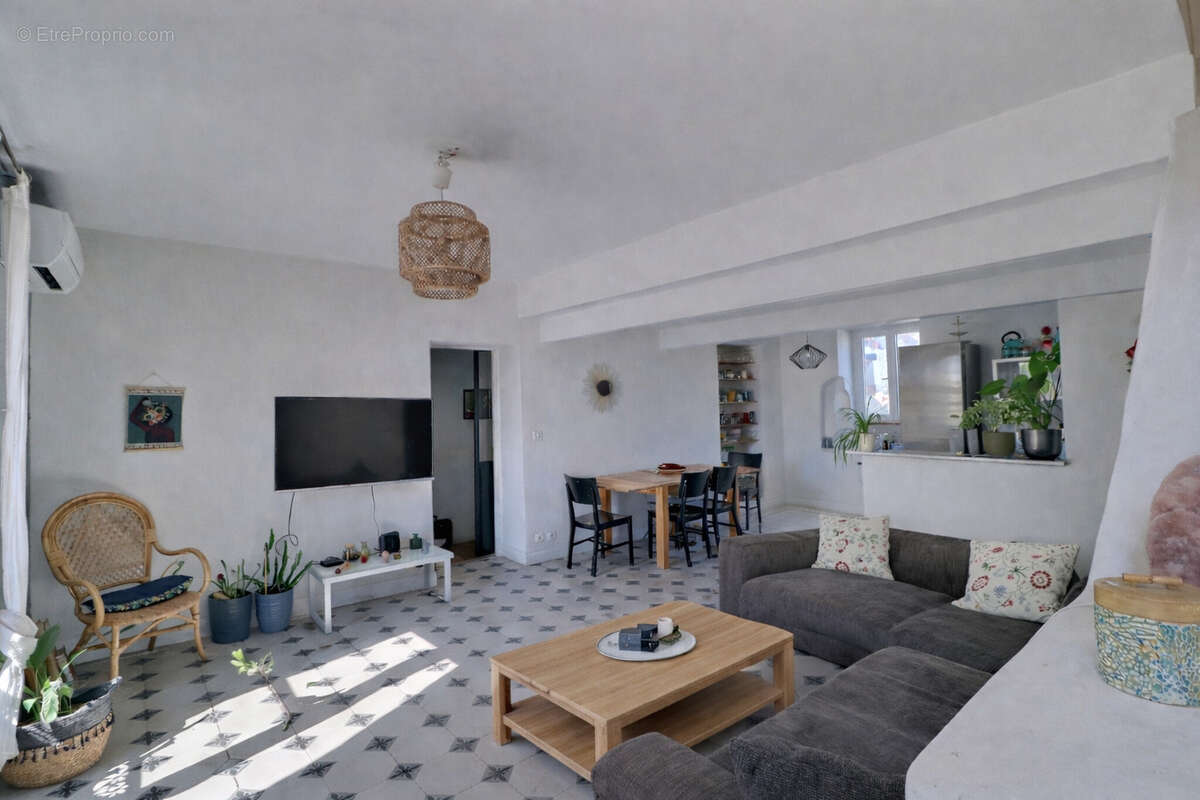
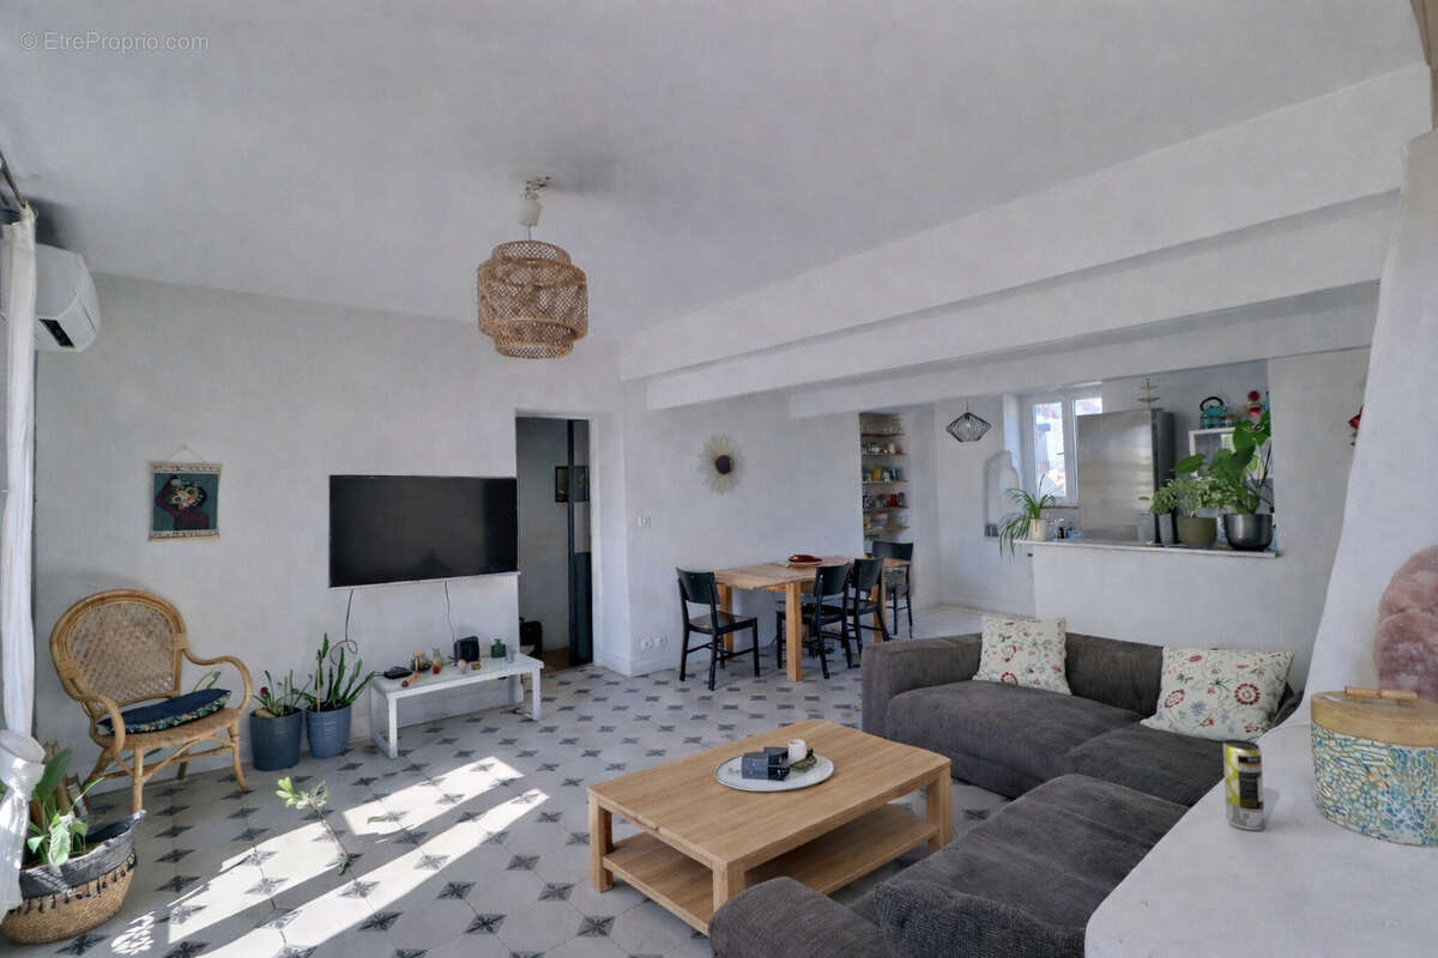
+ beverage can [1222,738,1265,831]
